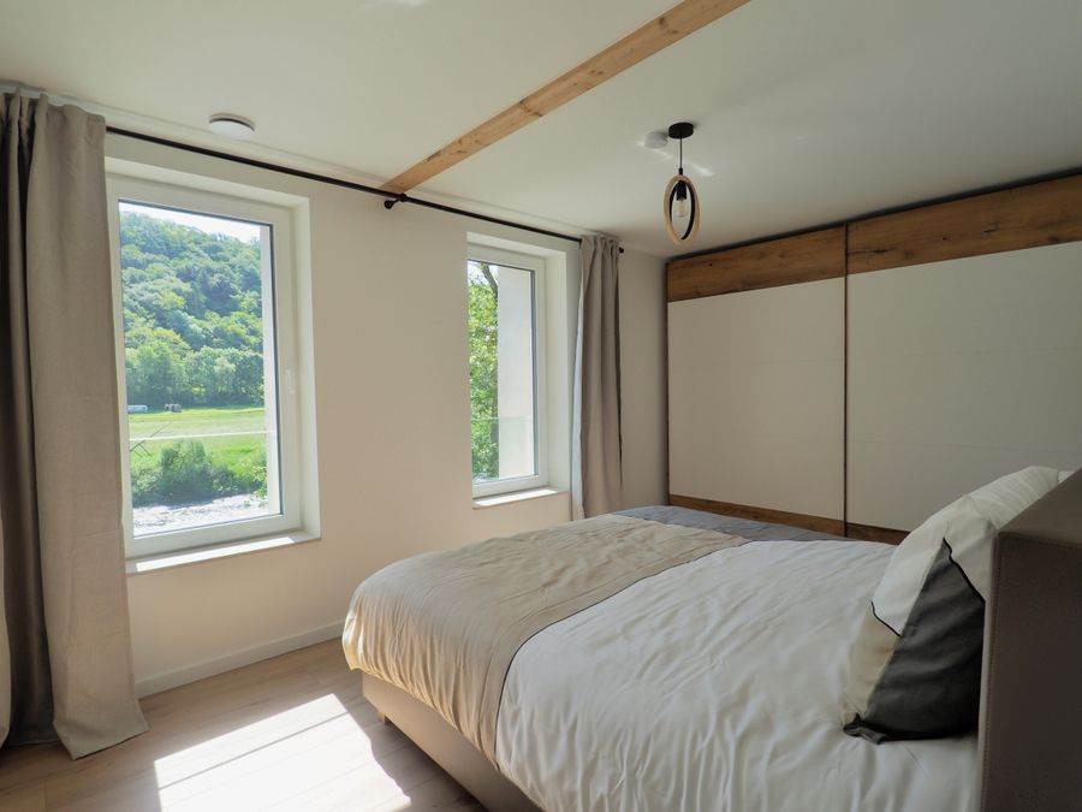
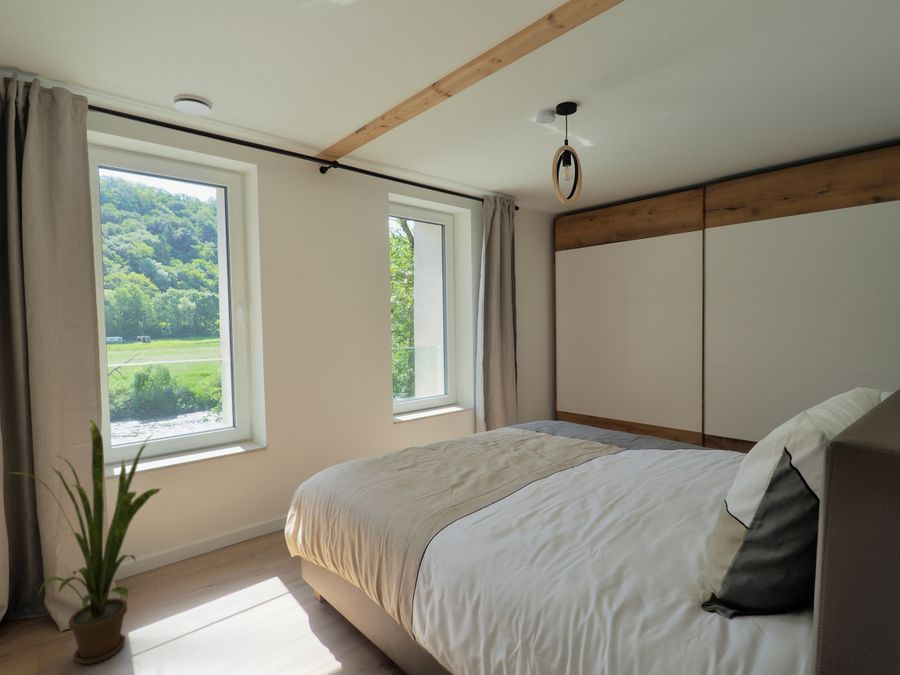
+ house plant [6,419,162,665]
